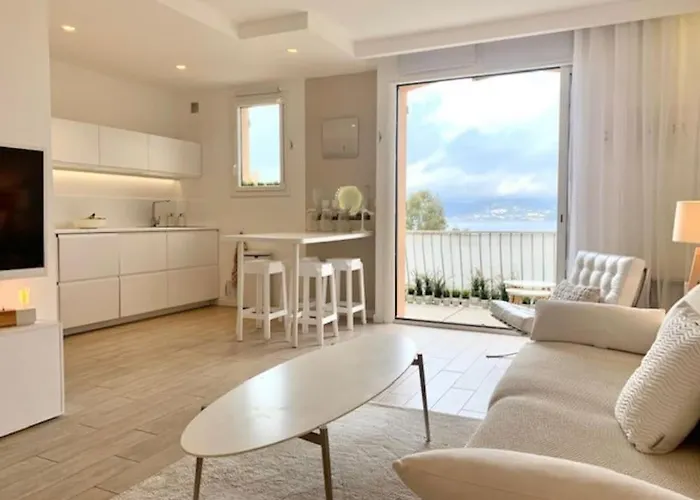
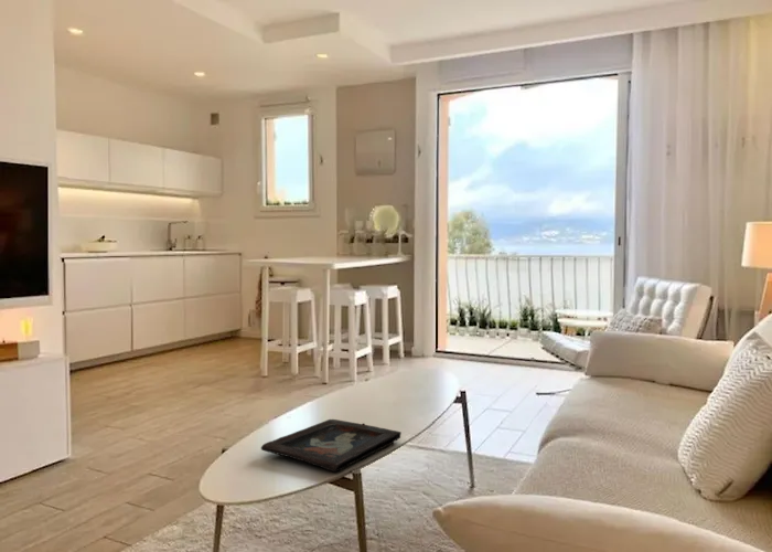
+ decorative tray [260,418,403,474]
